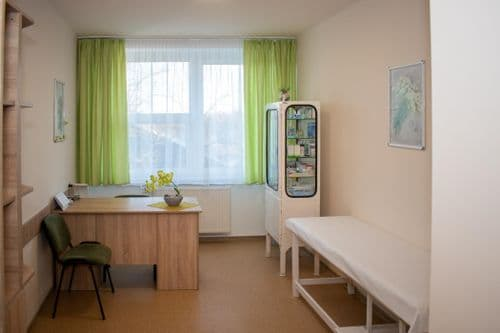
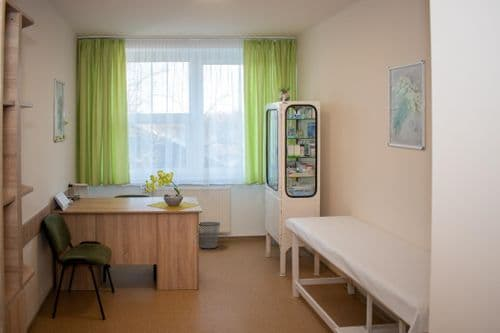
+ wastebasket [198,221,221,249]
